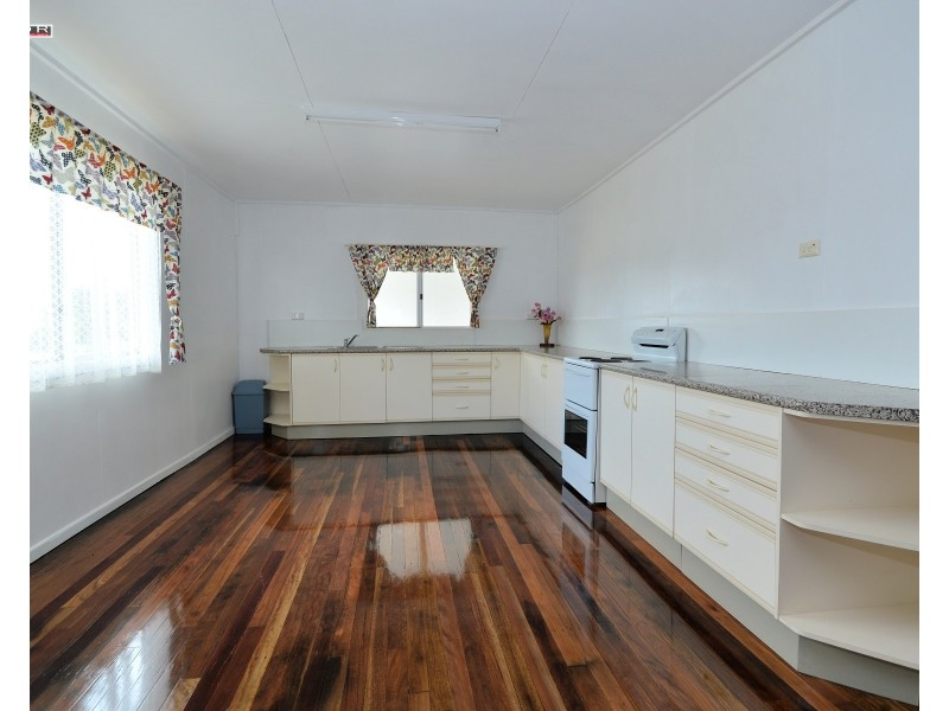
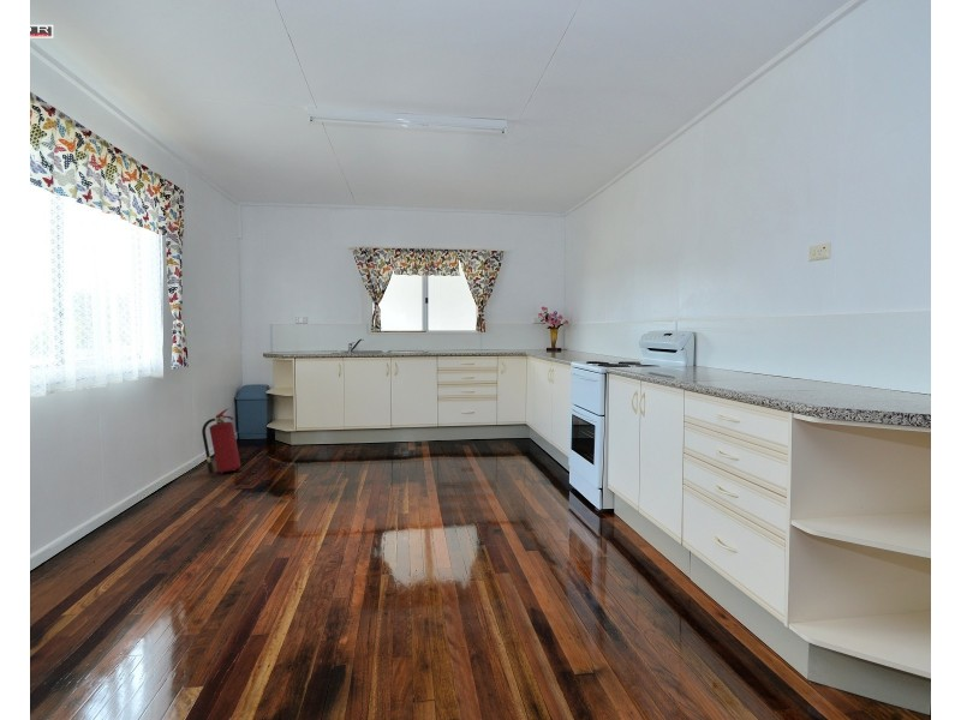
+ fire extinguisher [201,407,241,475]
